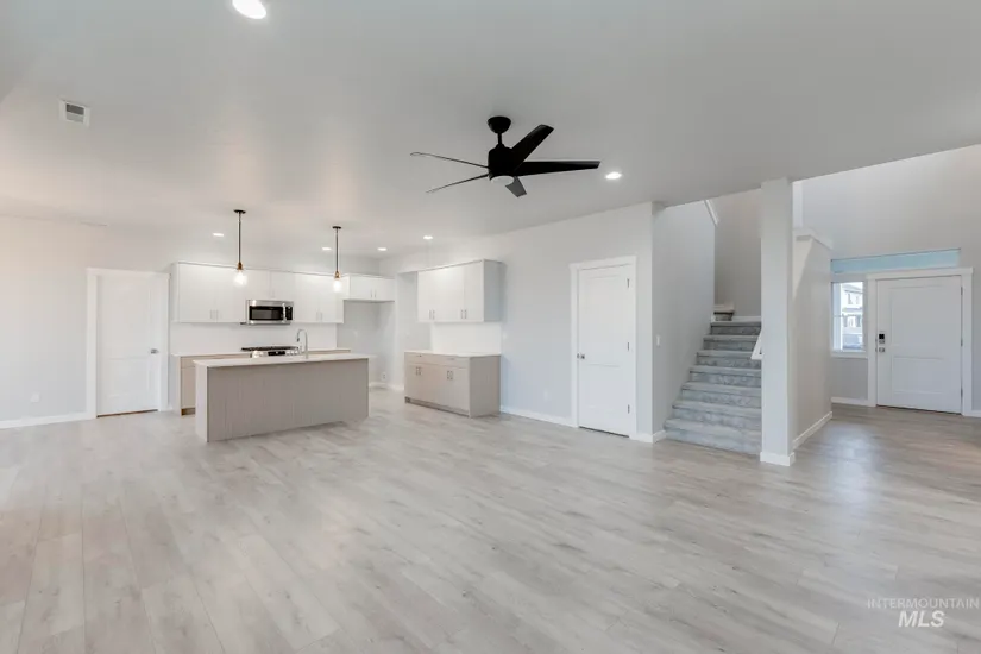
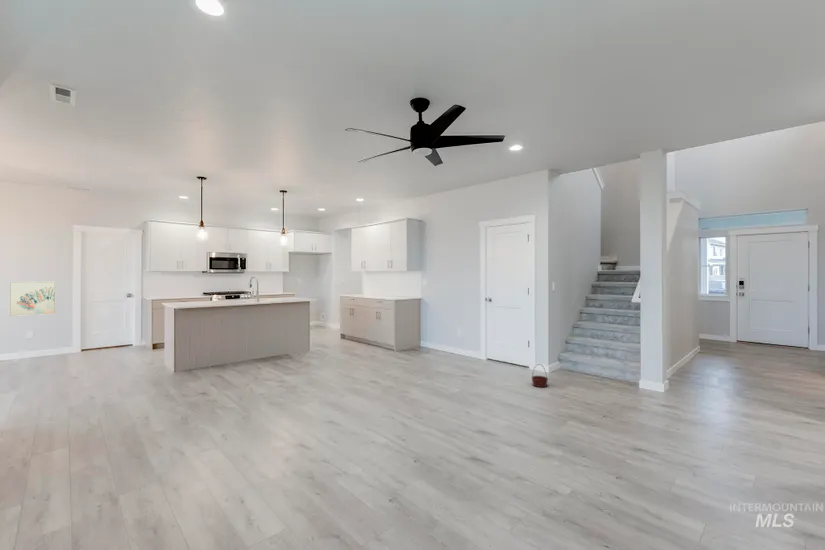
+ wall art [8,281,57,317]
+ basket [531,363,549,388]
